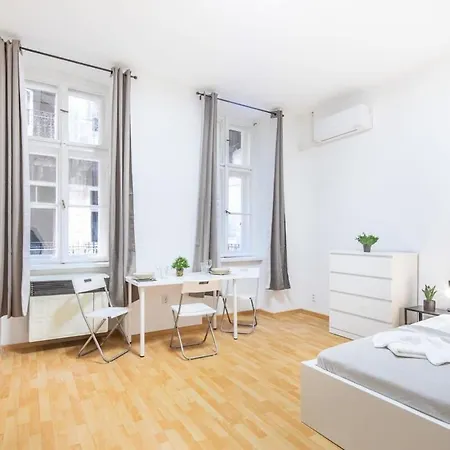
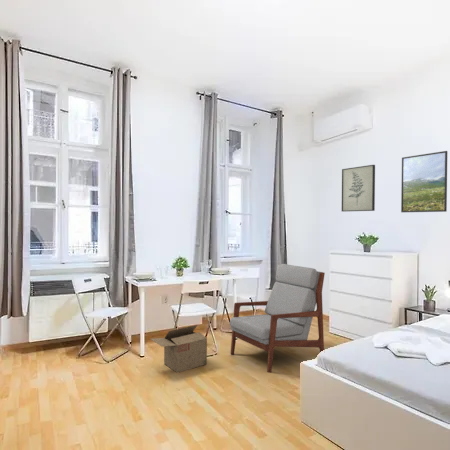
+ wall art [341,164,376,213]
+ armchair [229,263,326,374]
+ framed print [400,150,448,213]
+ cardboard box [150,324,208,374]
